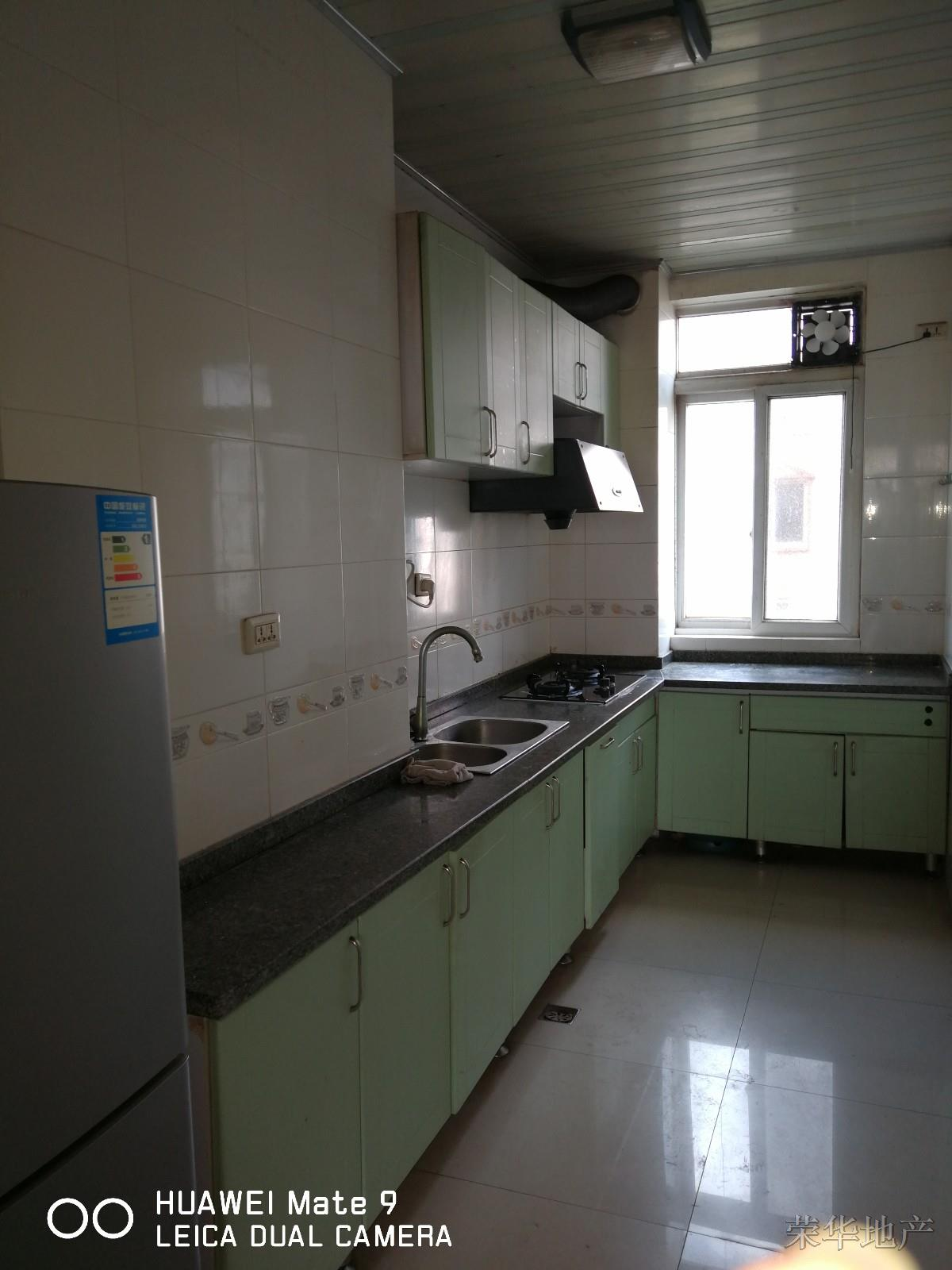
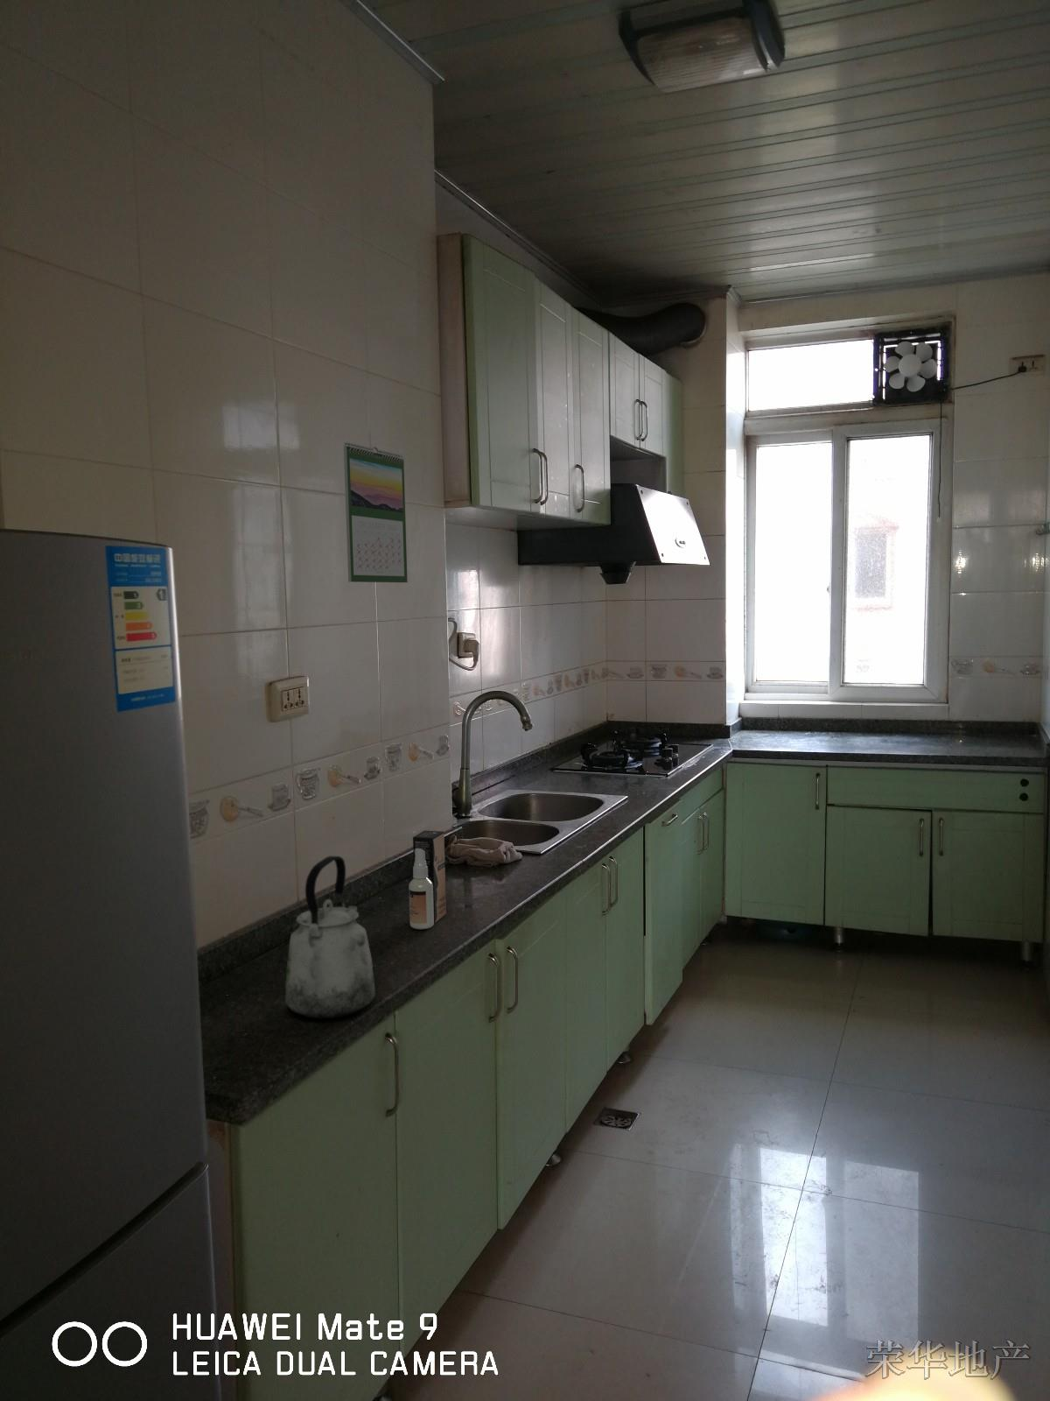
+ calendar [343,442,408,584]
+ spray bottle [408,830,447,930]
+ kettle [285,855,376,1019]
